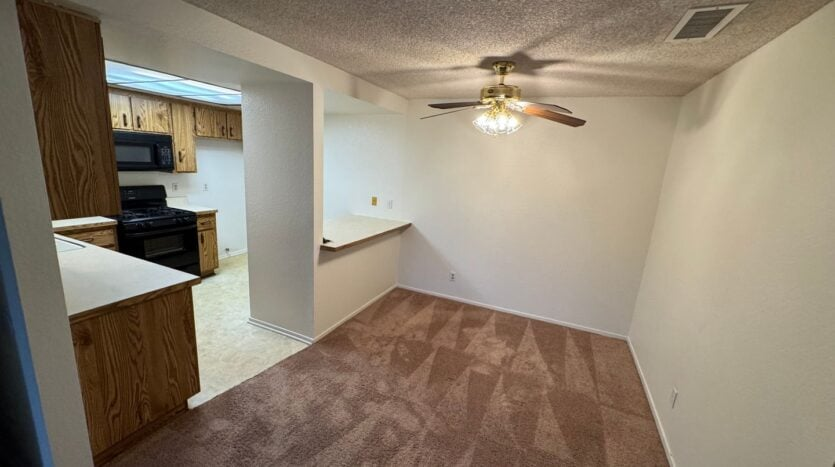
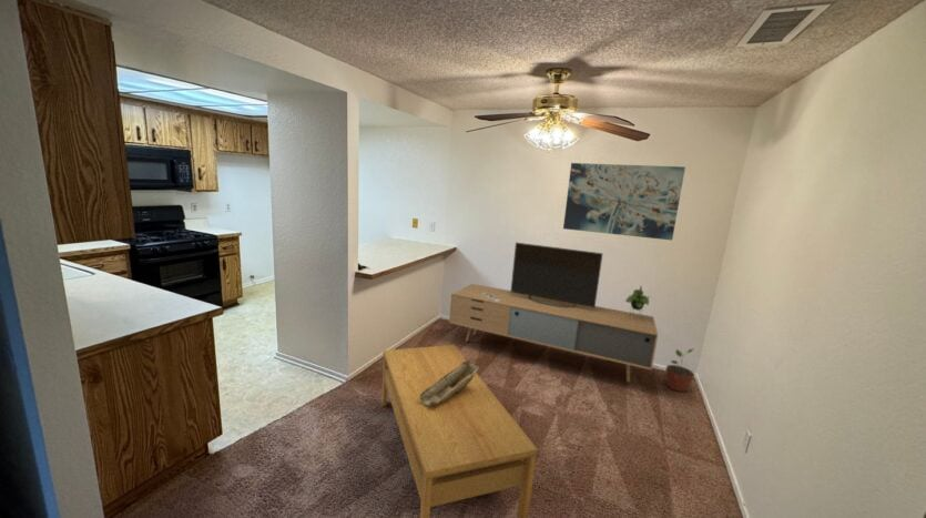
+ coffee table [380,344,539,518]
+ media console [448,242,659,384]
+ decorative bowl [419,359,480,406]
+ wall art [562,162,686,242]
+ potted plant [665,348,695,393]
